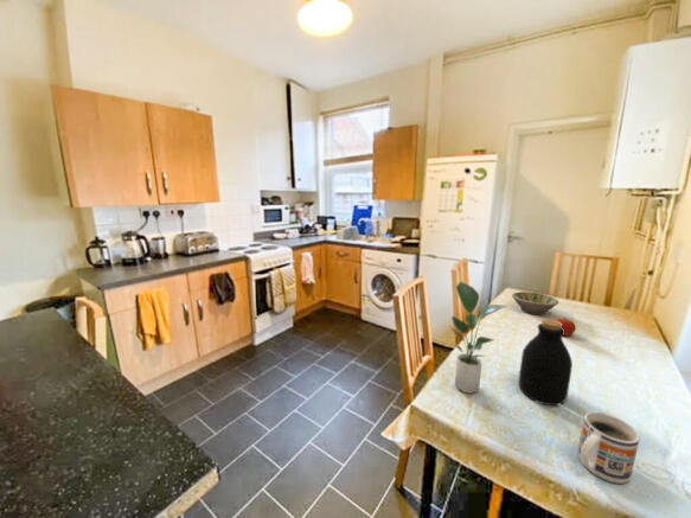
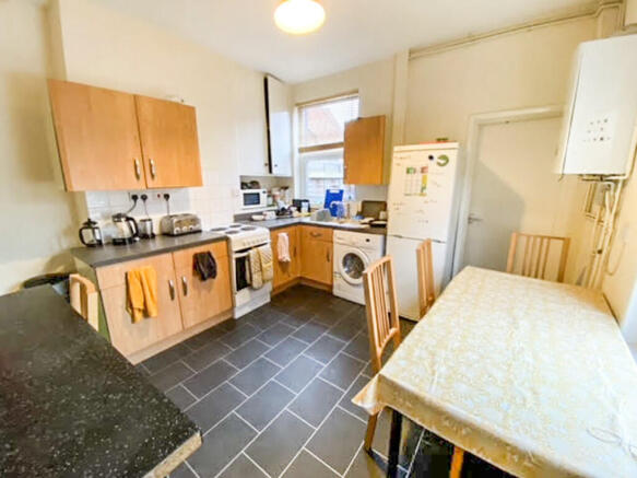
- bottle [518,318,574,407]
- bowl [511,290,559,316]
- apple [554,316,577,338]
- potted plant [448,280,508,394]
- mug [576,410,641,485]
